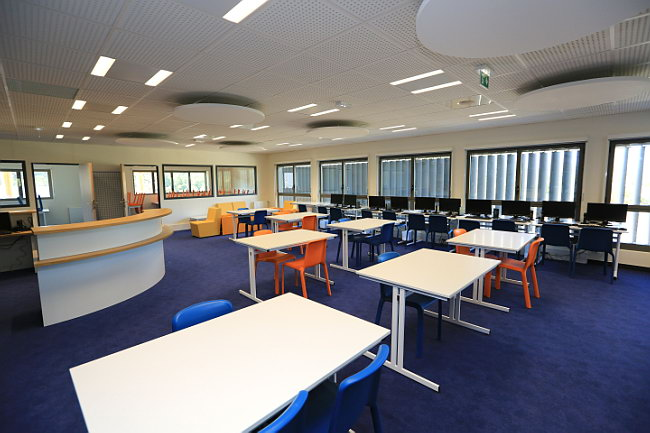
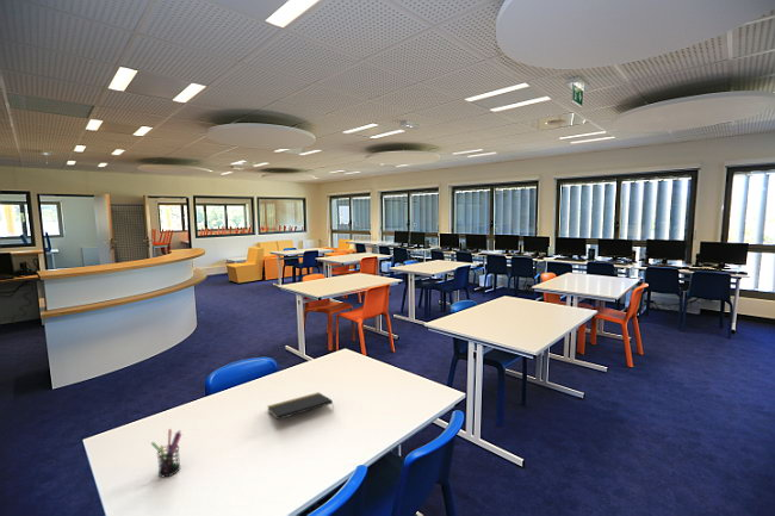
+ pen holder [150,428,182,478]
+ notepad [266,391,335,421]
